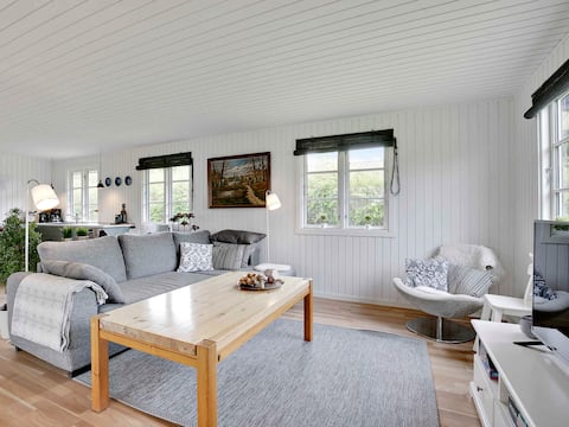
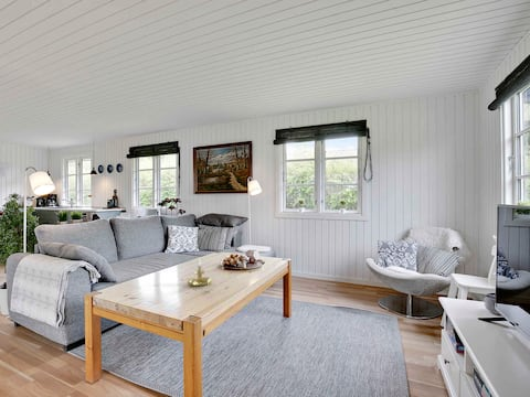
+ candle holder [187,260,212,288]
